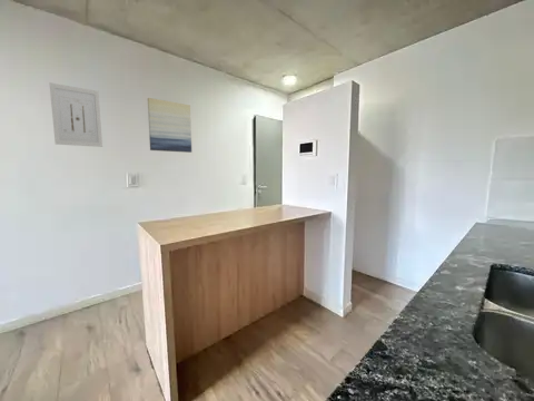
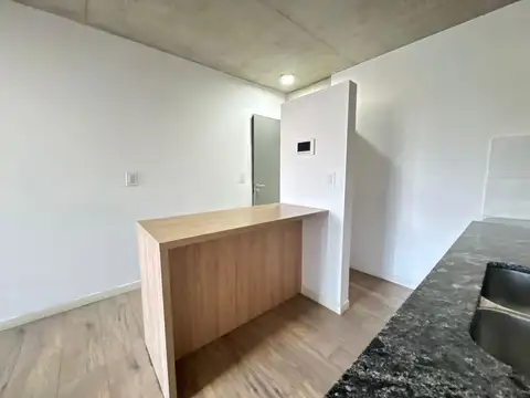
- wall art [147,97,192,154]
- wall art [48,81,103,148]
